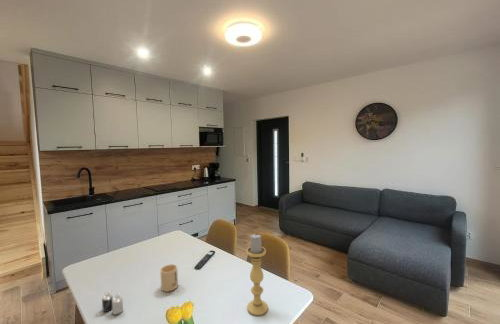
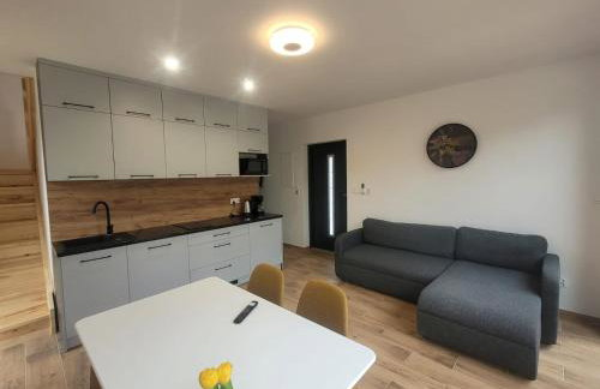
- candle holder [245,233,269,317]
- candle [101,290,124,315]
- mug [159,263,179,293]
